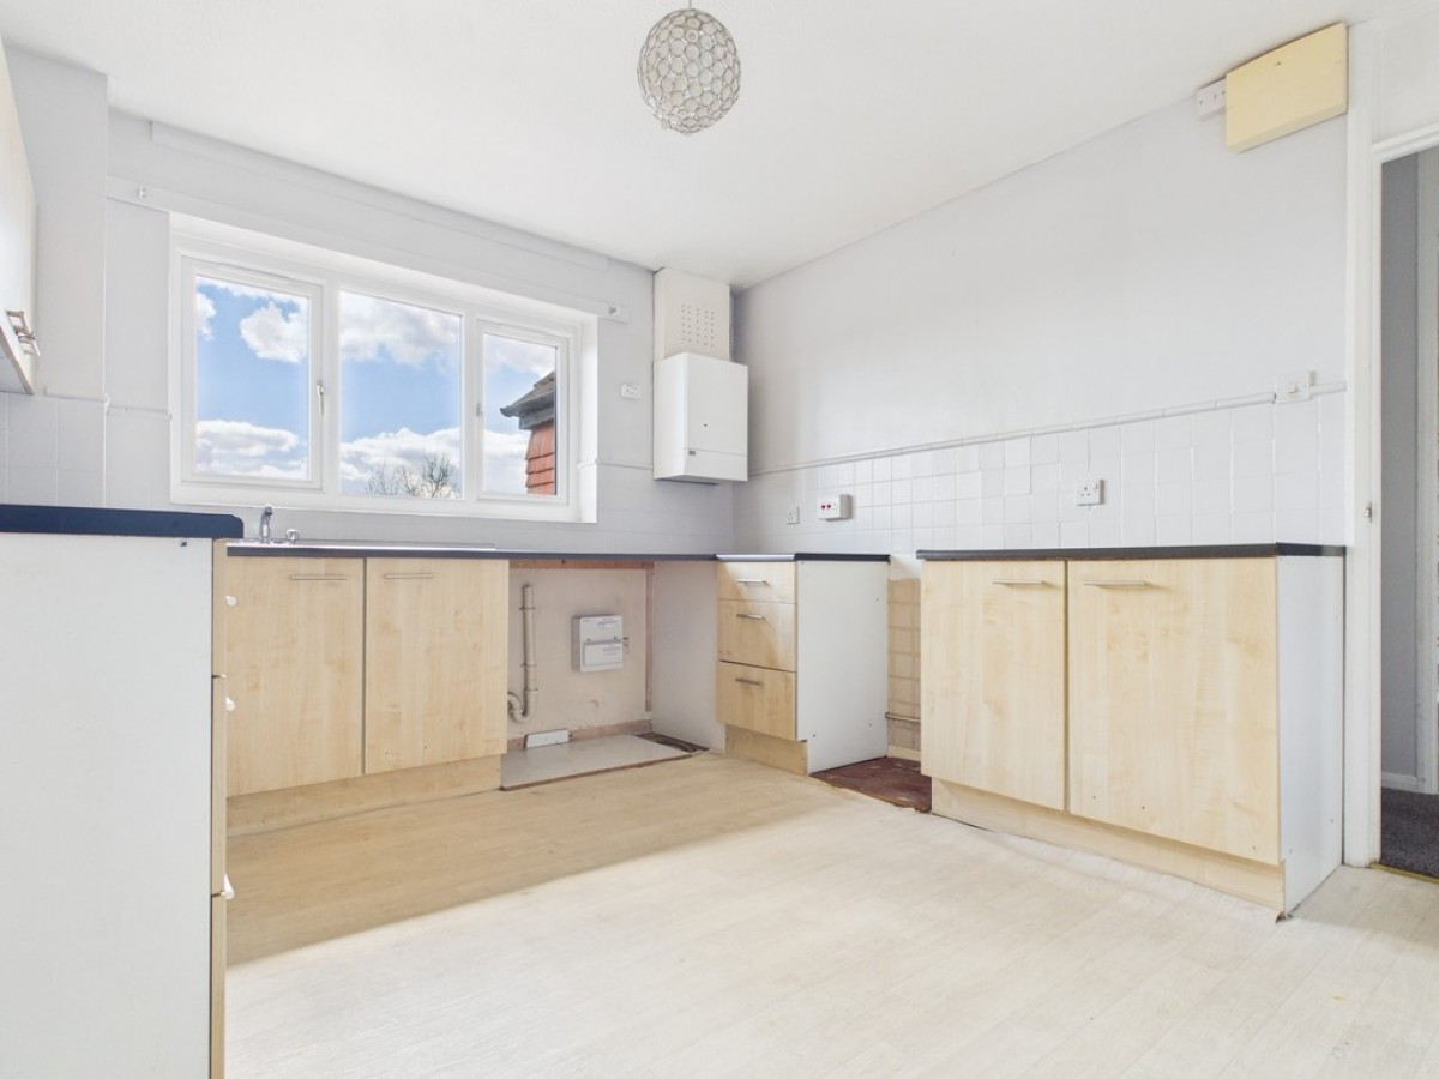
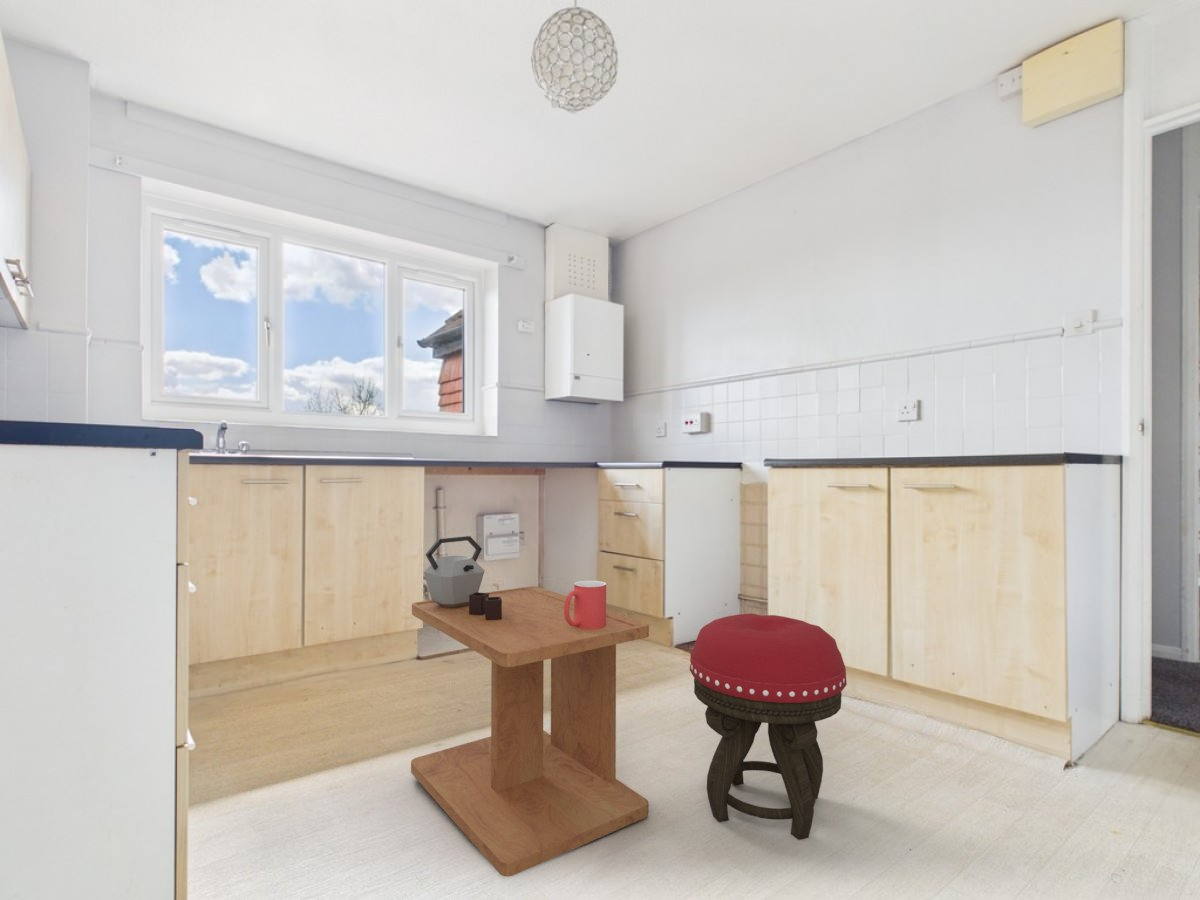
+ stool [689,612,848,841]
+ side table [410,585,650,877]
+ kettle [423,535,502,620]
+ mug [564,580,607,630]
